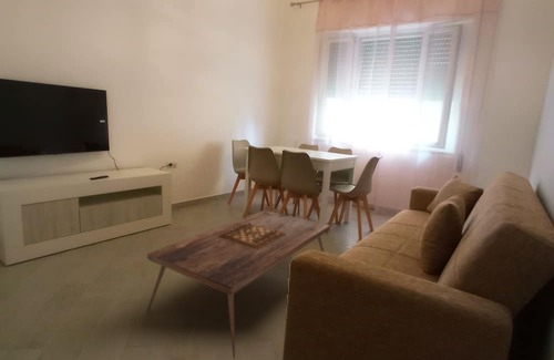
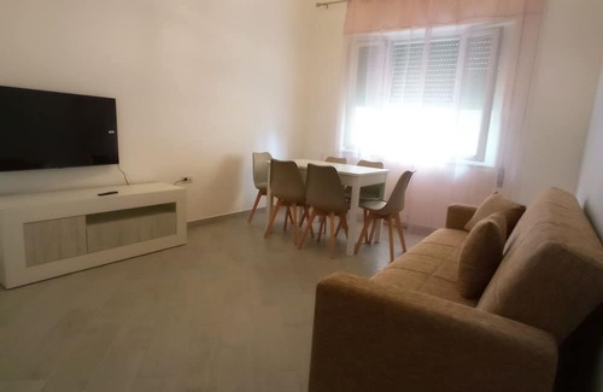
- coffee table [146,209,331,360]
